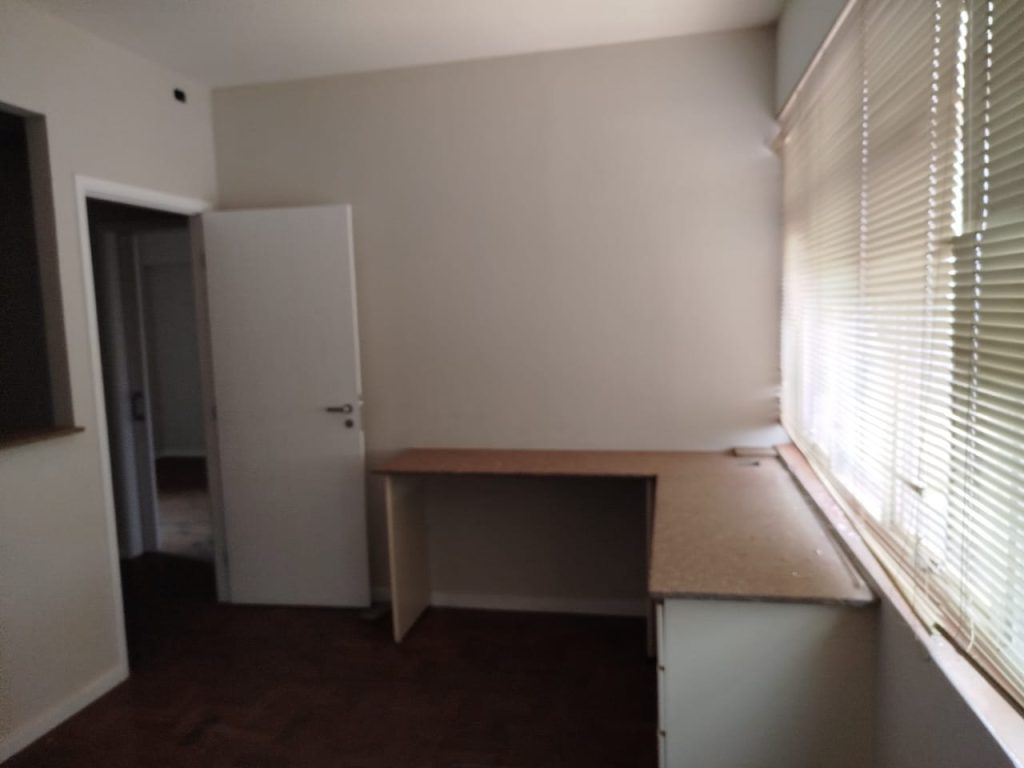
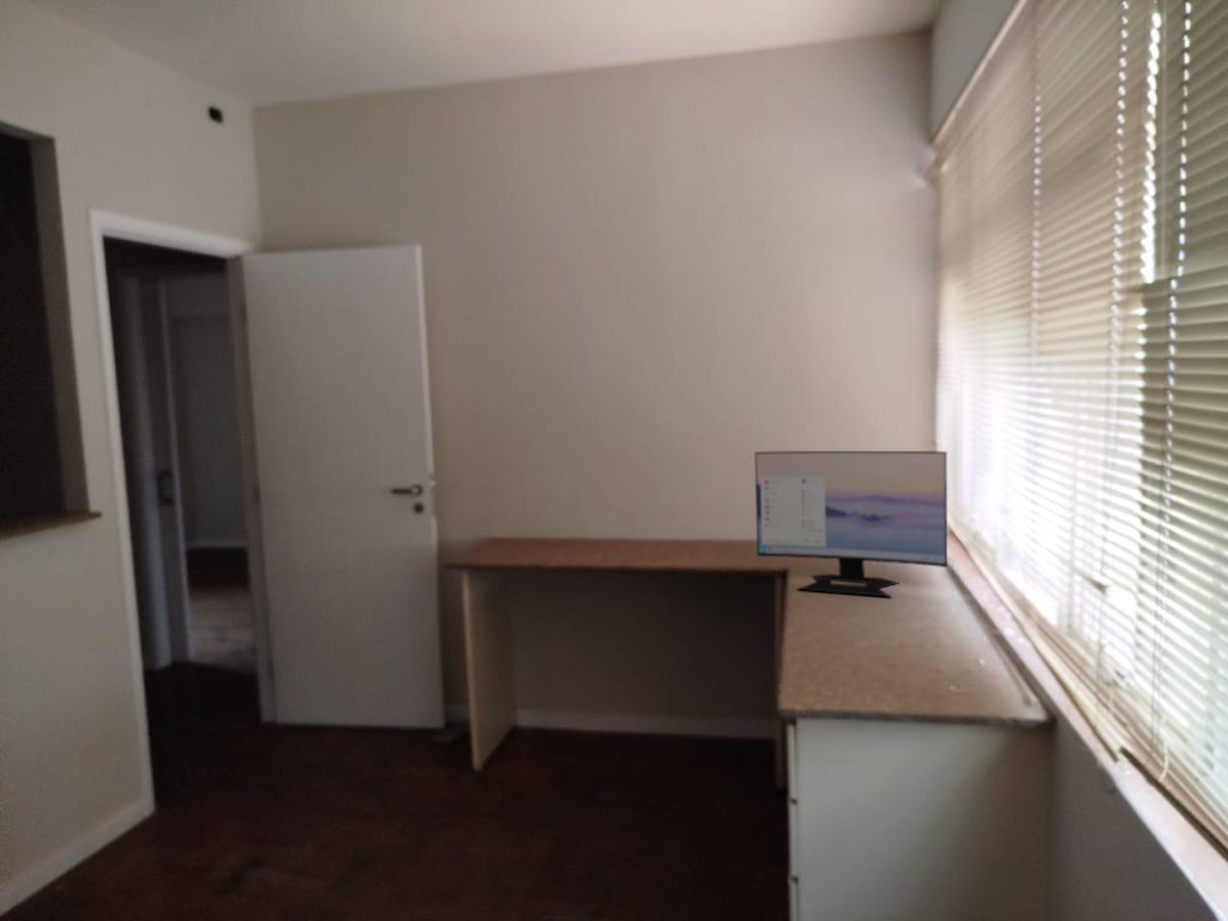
+ computer monitor [754,450,949,598]
